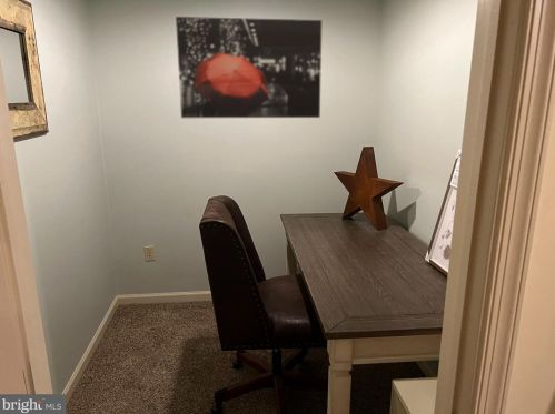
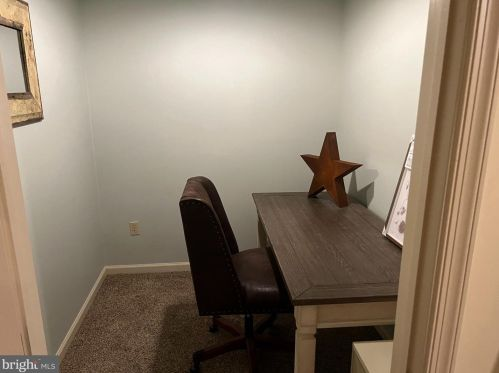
- wall art [175,16,323,119]
